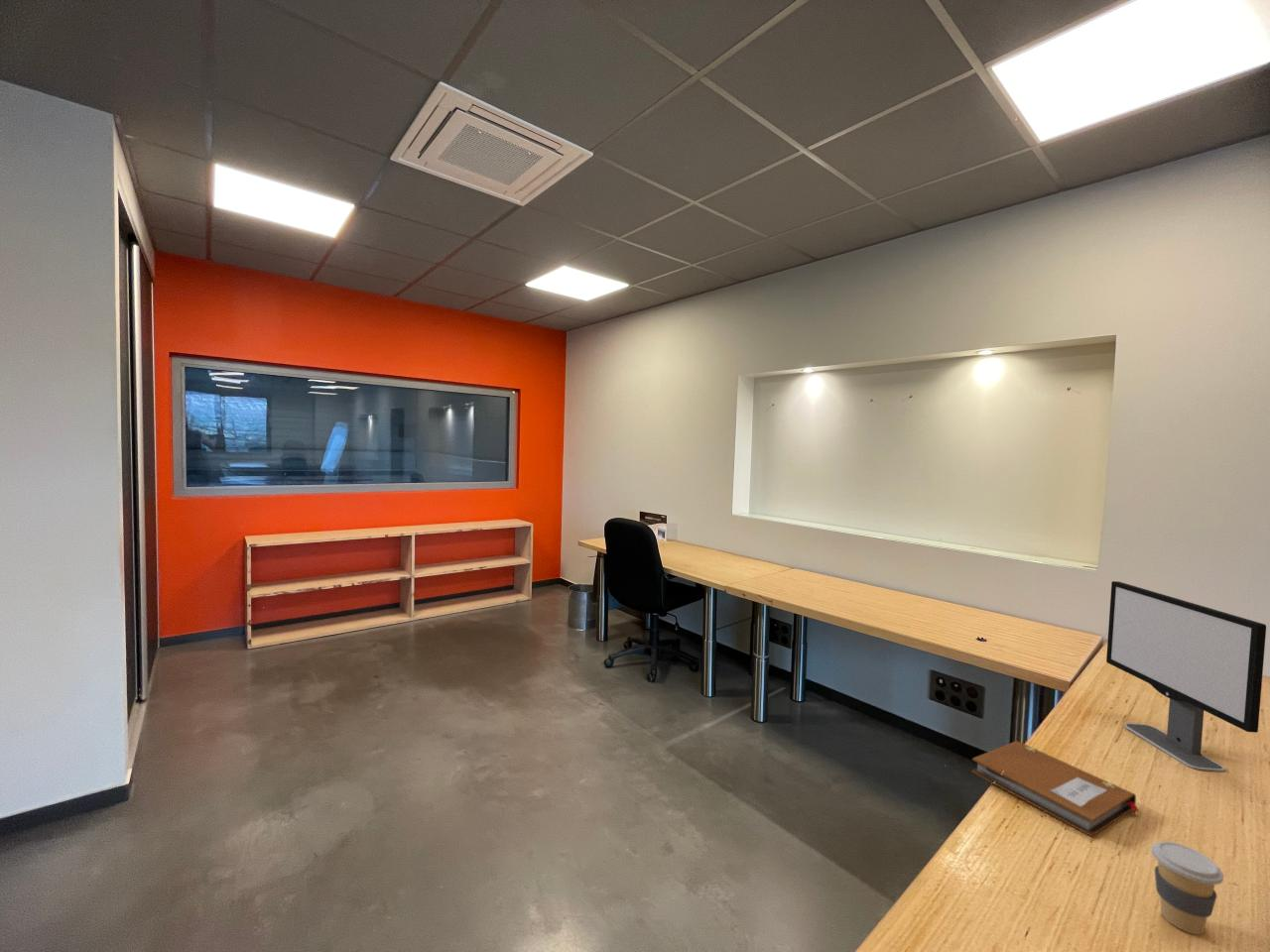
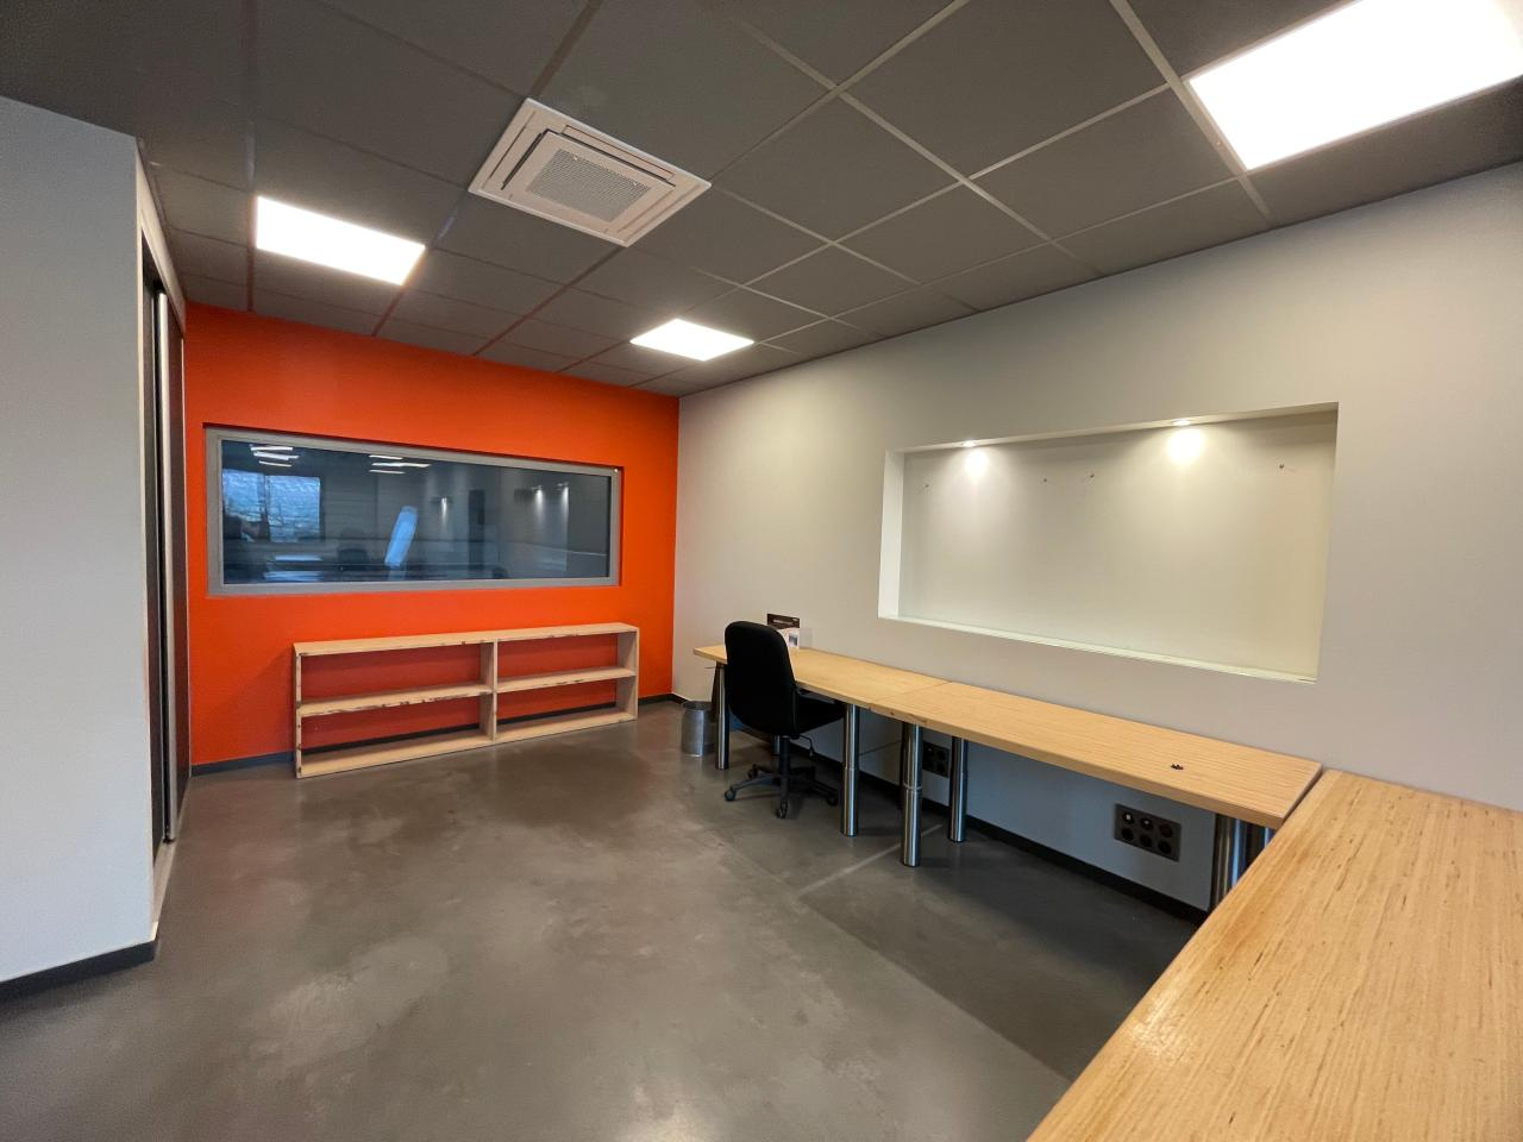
- computer monitor [1105,580,1267,773]
- notebook [970,740,1140,837]
- coffee cup [1151,840,1224,935]
